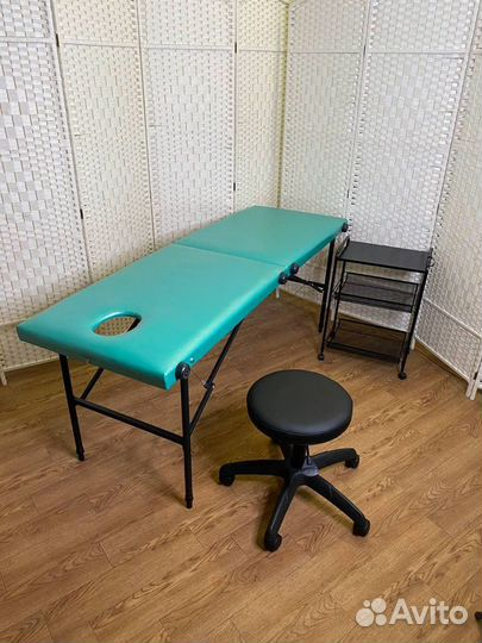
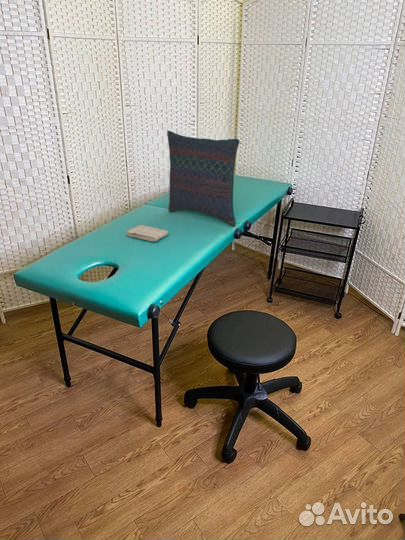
+ washcloth [125,224,170,242]
+ pillow [166,130,240,228]
